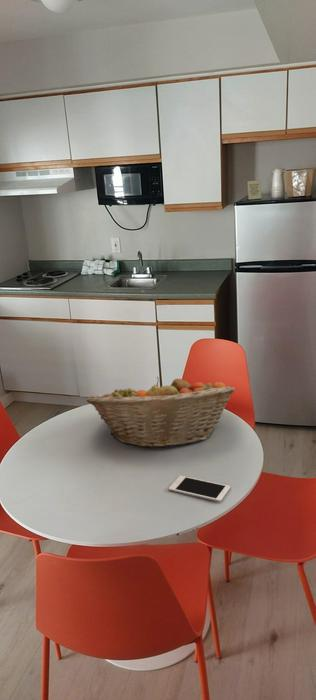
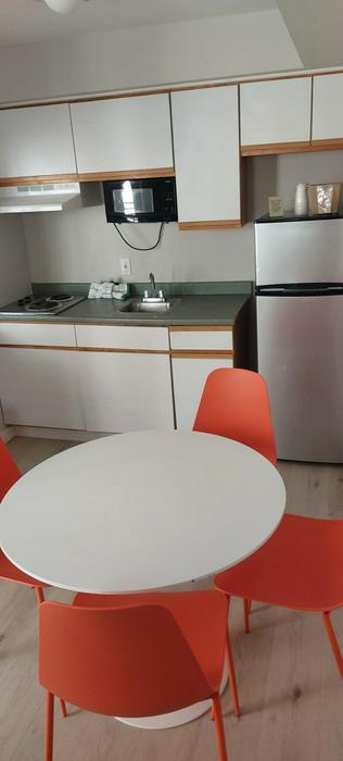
- fruit basket [86,376,236,449]
- cell phone [168,475,231,503]
